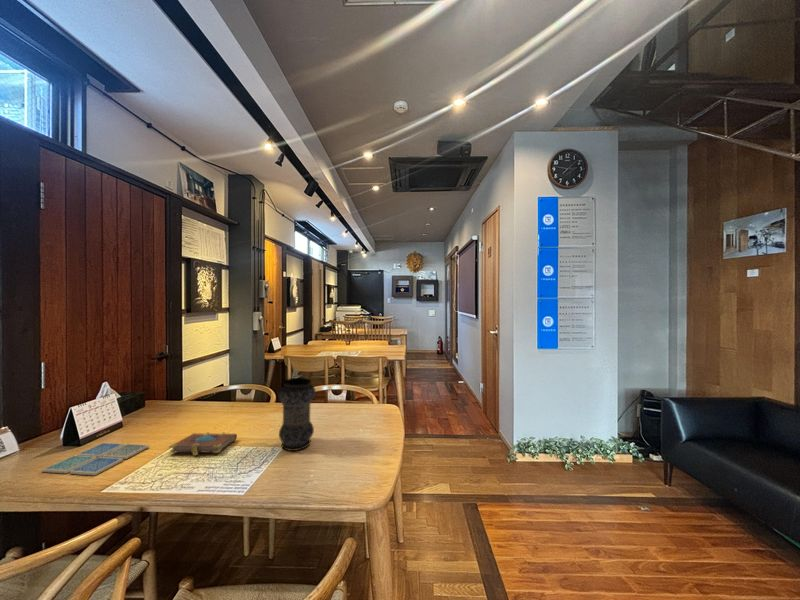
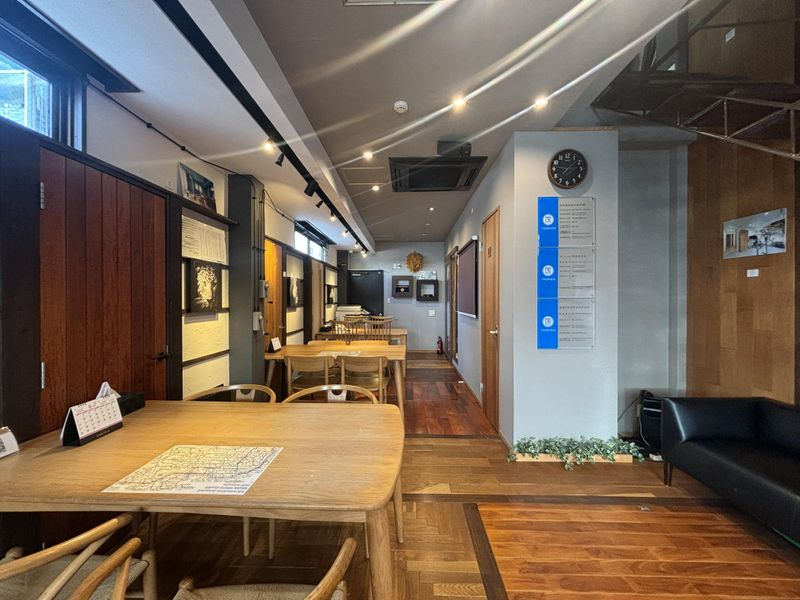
- drink coaster [41,442,150,476]
- vase [277,377,317,452]
- book [168,431,238,457]
